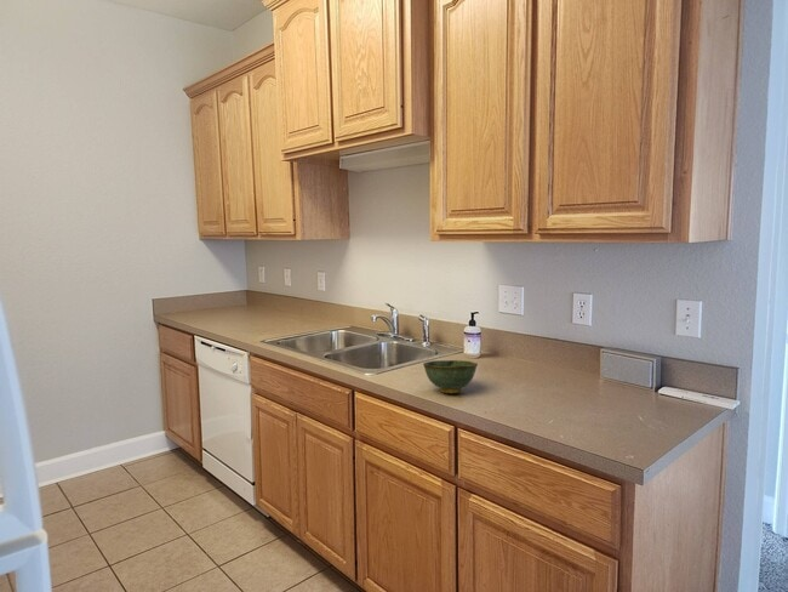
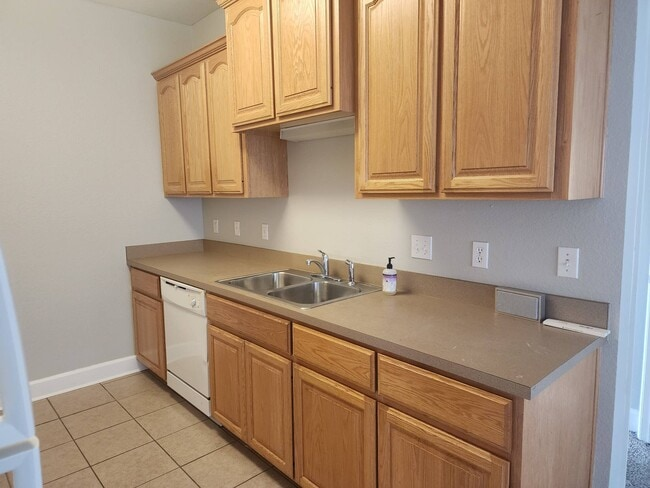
- bowl [422,359,479,394]
